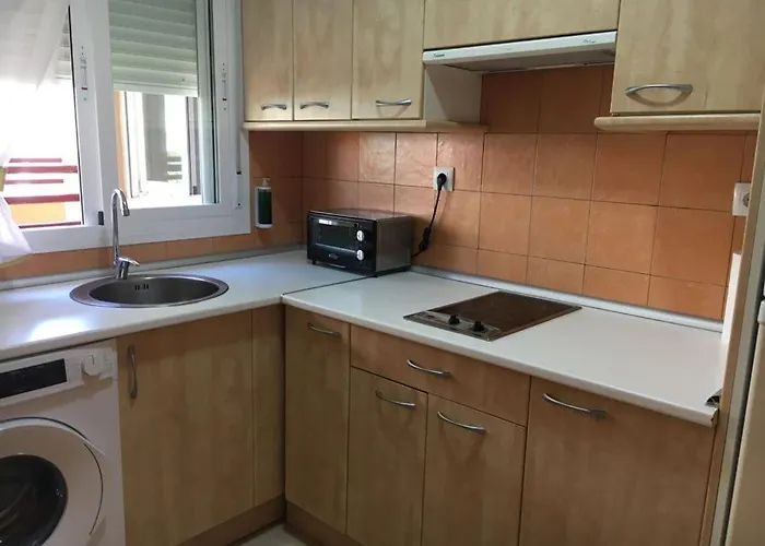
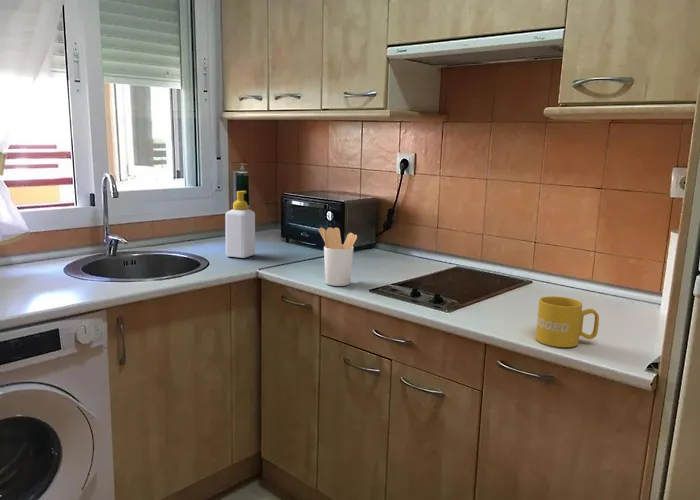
+ soap bottle [224,190,256,259]
+ mug [535,295,600,348]
+ utensil holder [318,226,358,287]
